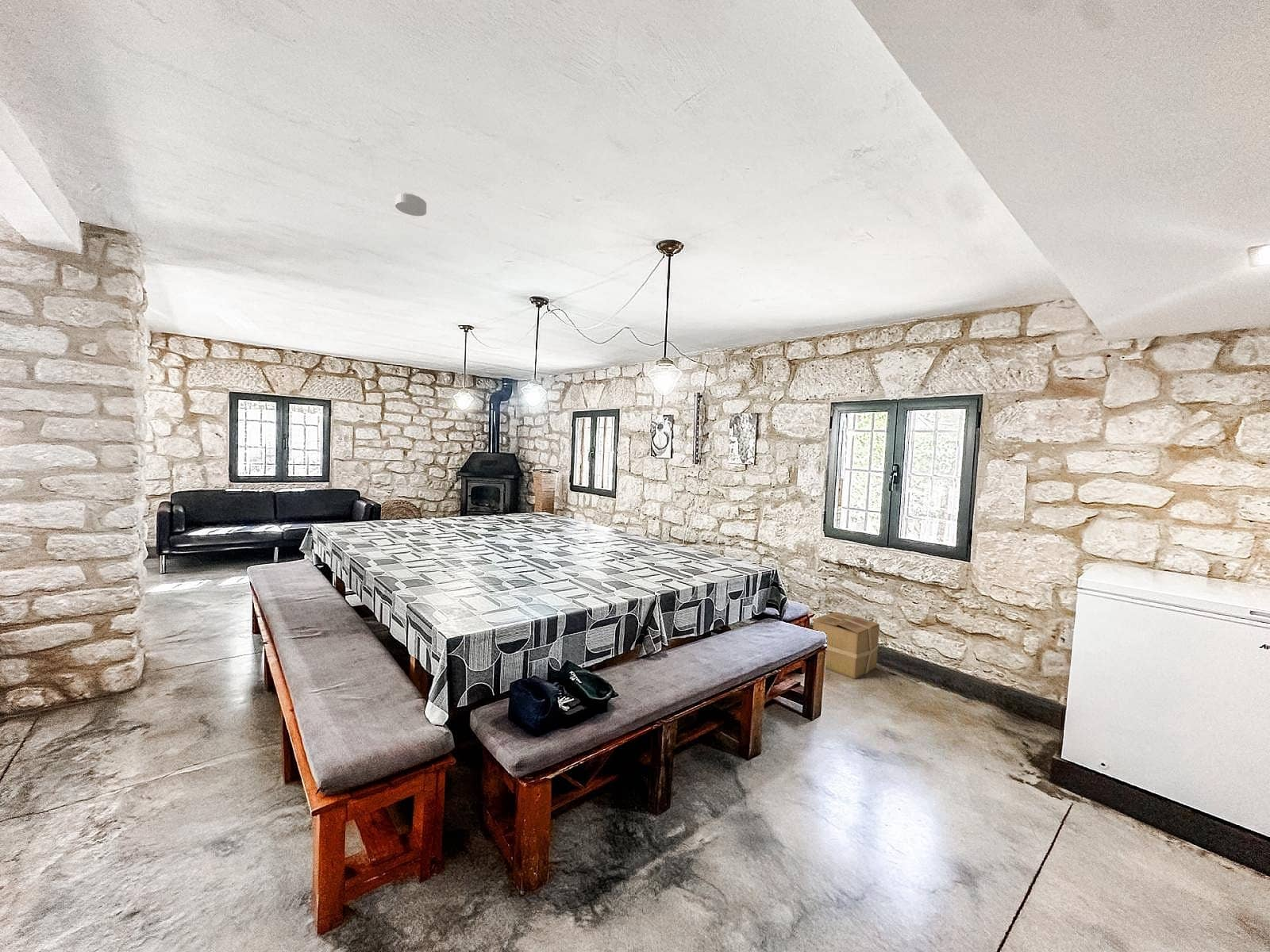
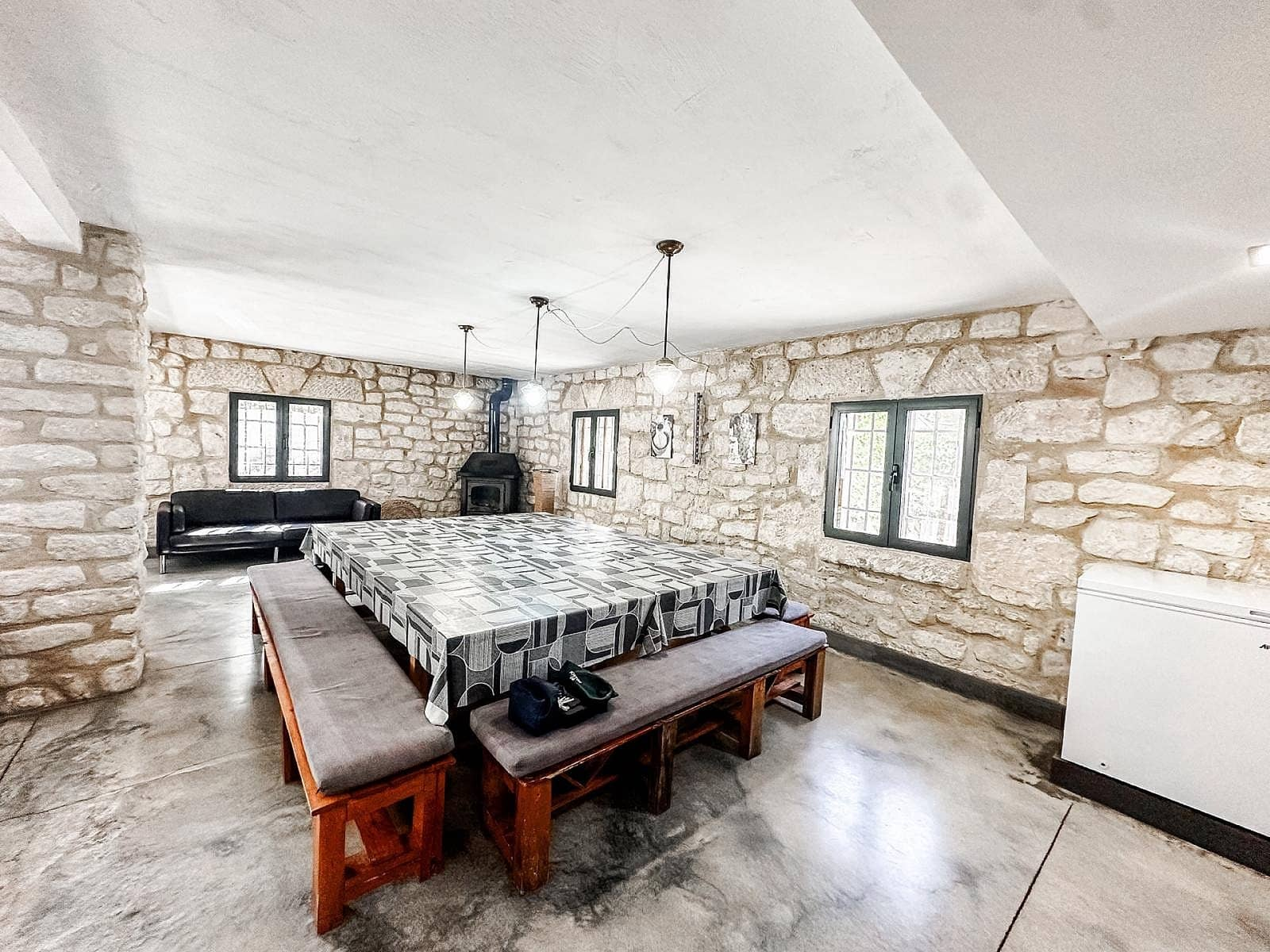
- cardboard box [812,611,880,680]
- smoke detector [394,192,427,217]
